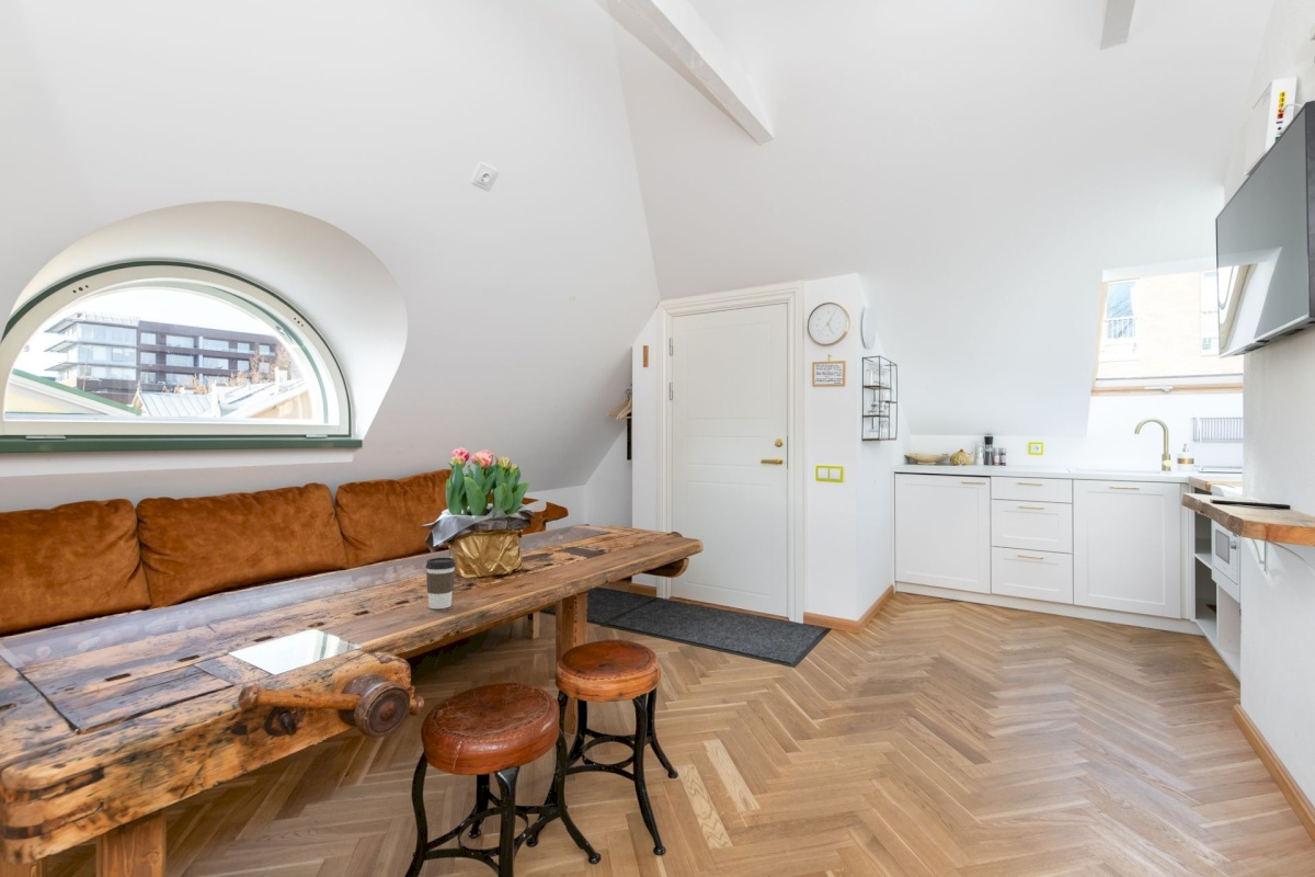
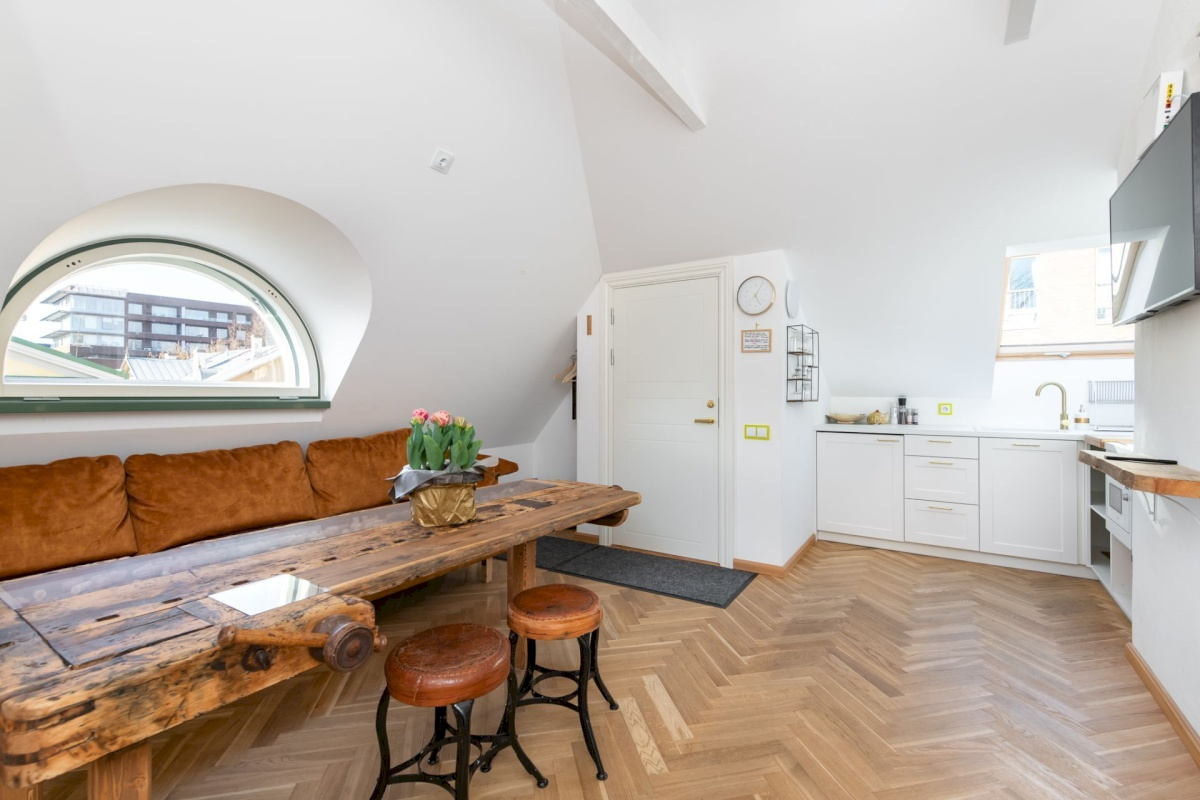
- coffee cup [424,557,457,610]
